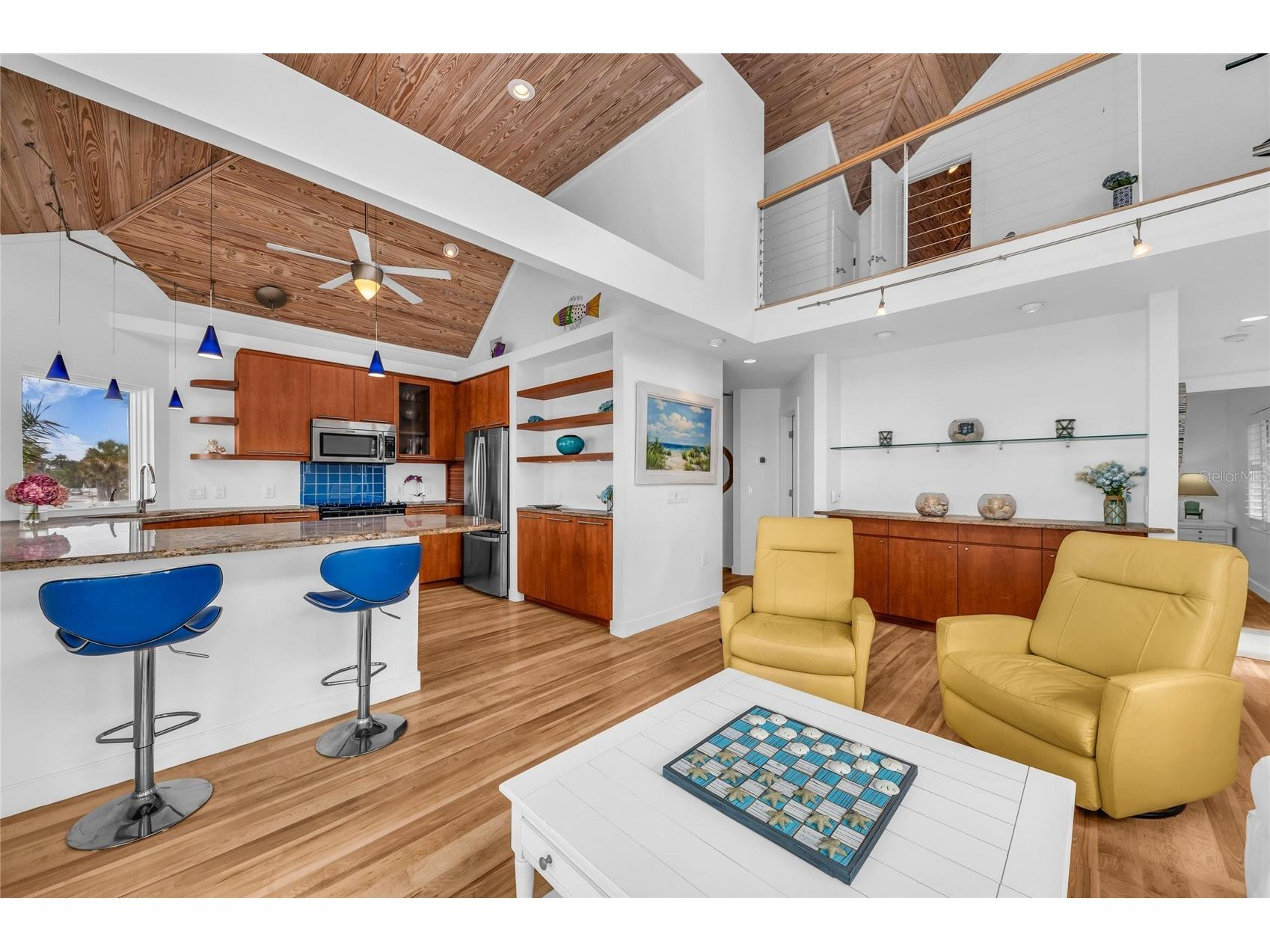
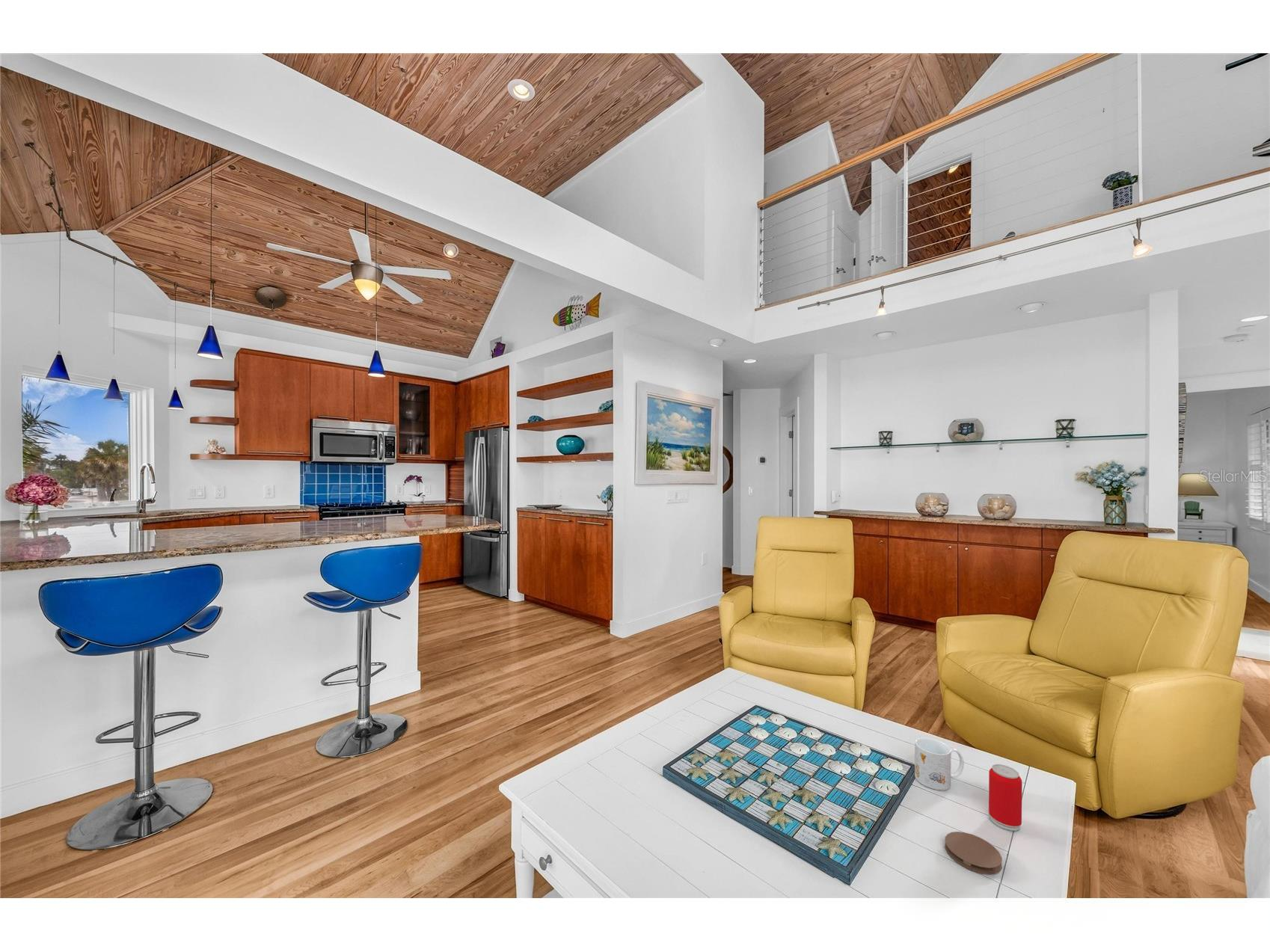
+ mug [914,737,965,790]
+ beverage can [988,764,1022,832]
+ coaster [945,831,1003,875]
